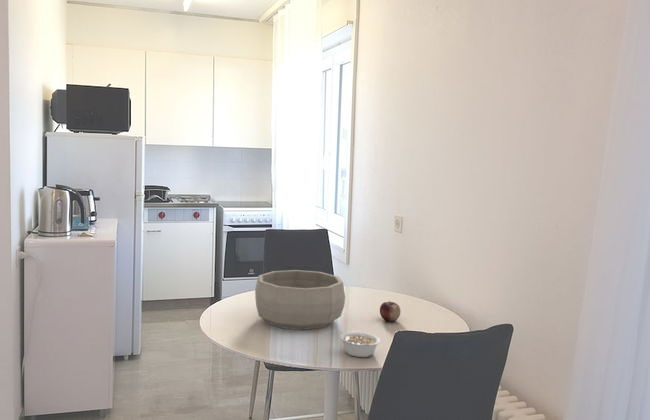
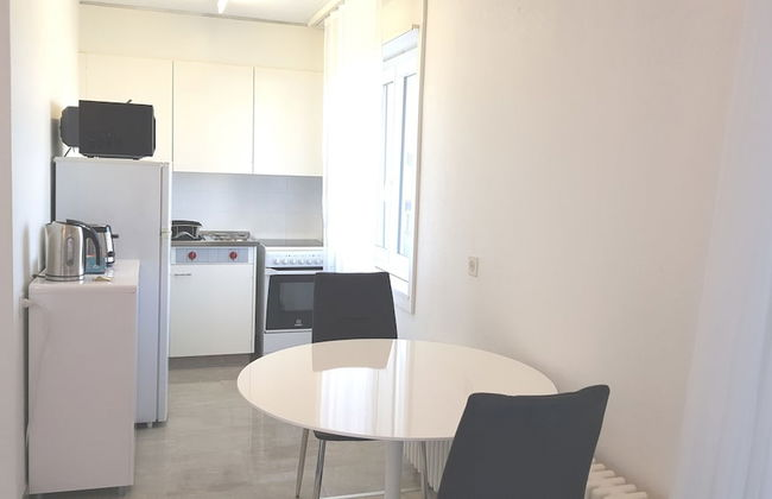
- apple [379,300,401,322]
- legume [339,331,381,358]
- decorative bowl [254,269,346,331]
